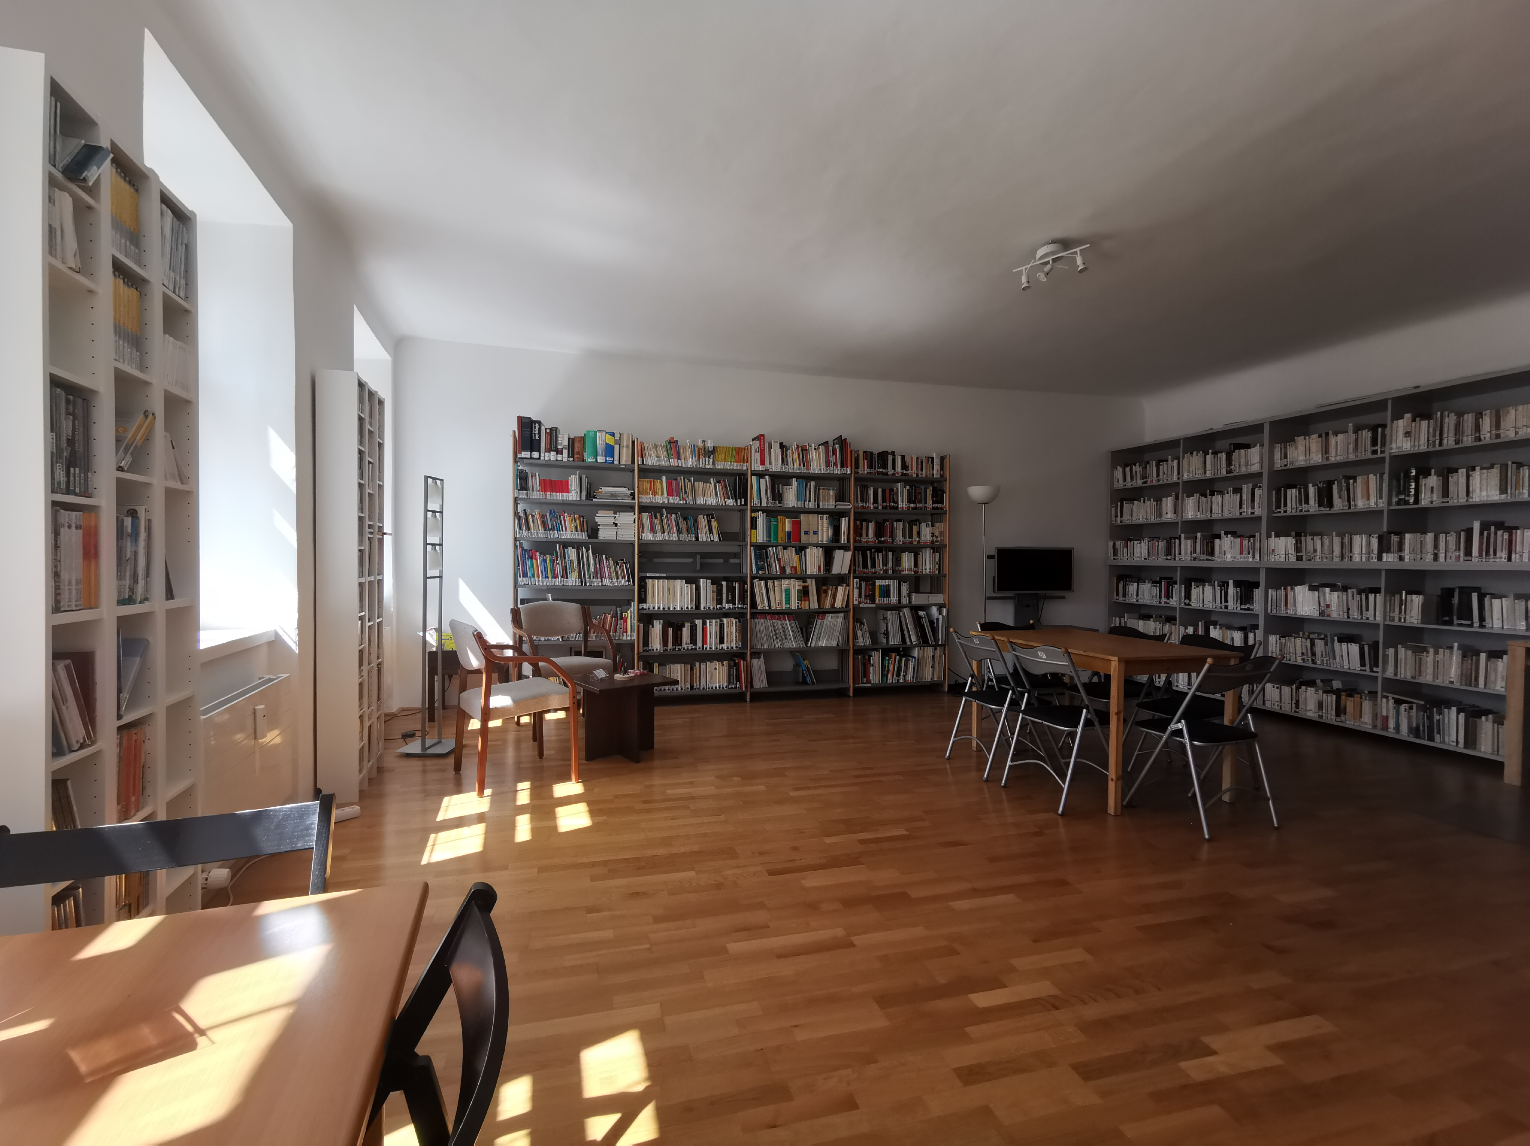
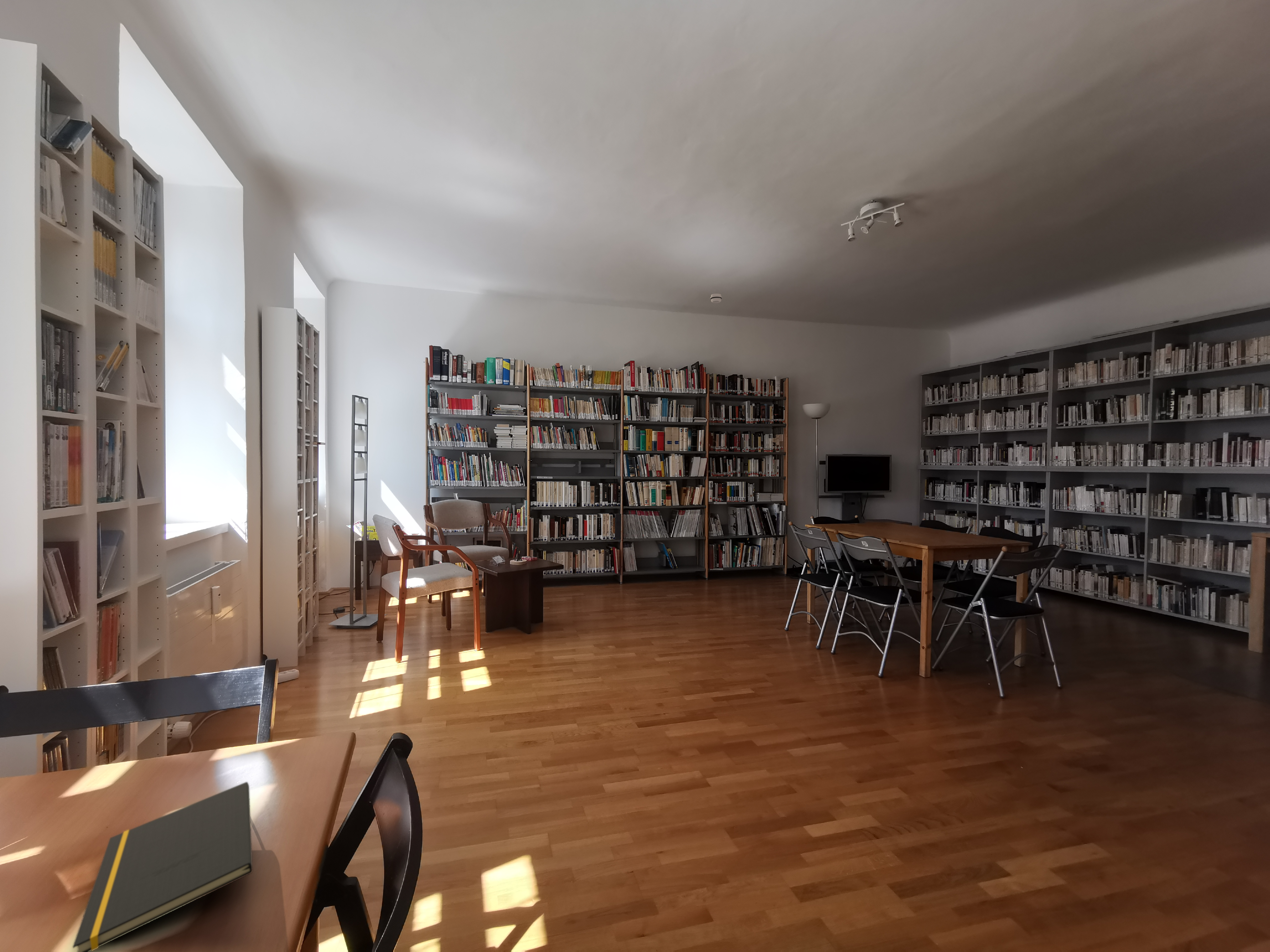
+ notepad [72,782,253,952]
+ smoke detector [710,293,722,303]
